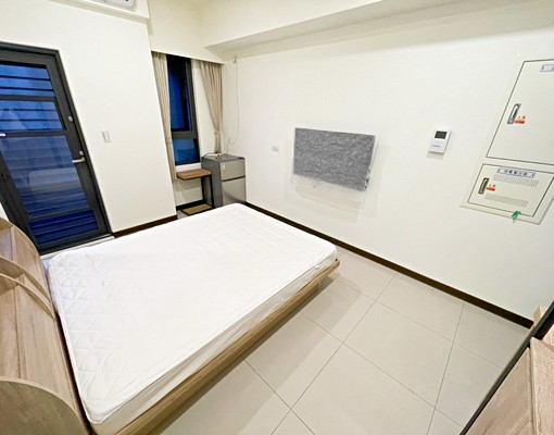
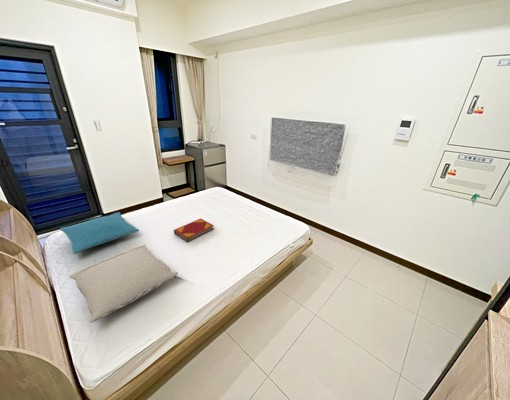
+ pillow [59,211,140,255]
+ pillow [68,243,179,324]
+ hardback book [173,218,215,243]
